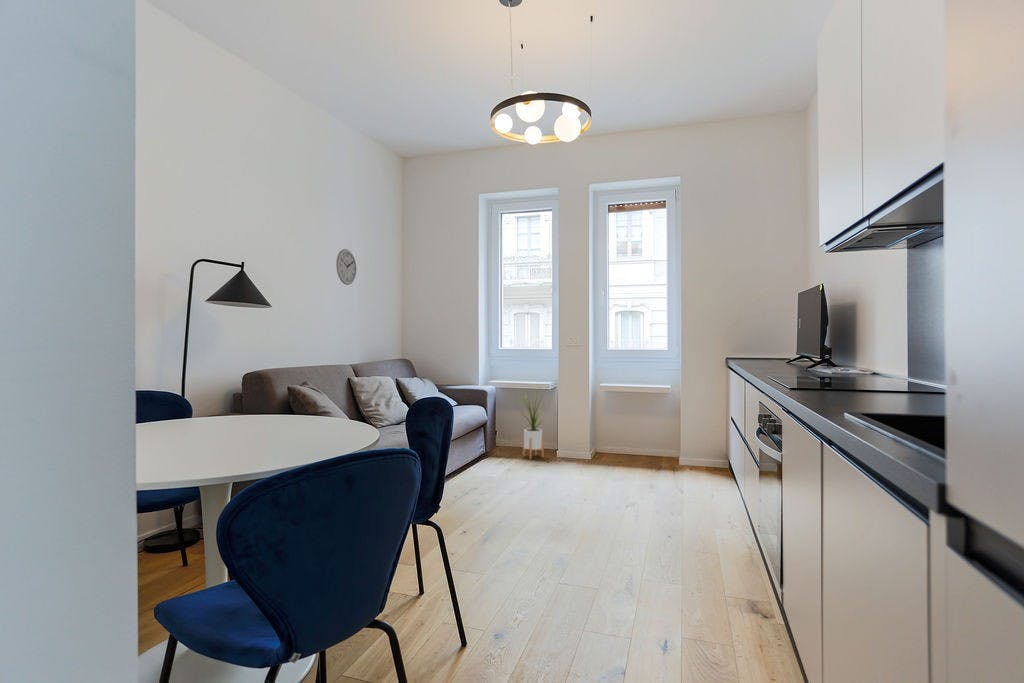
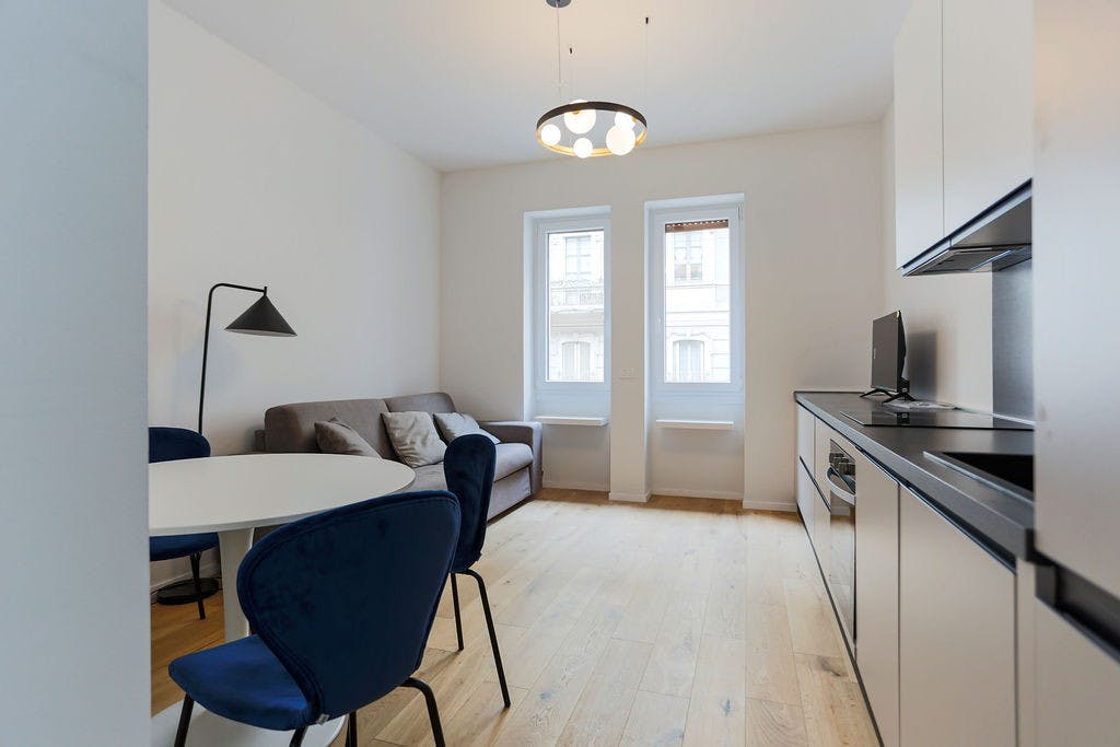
- house plant [514,386,553,460]
- wall clock [335,248,358,286]
